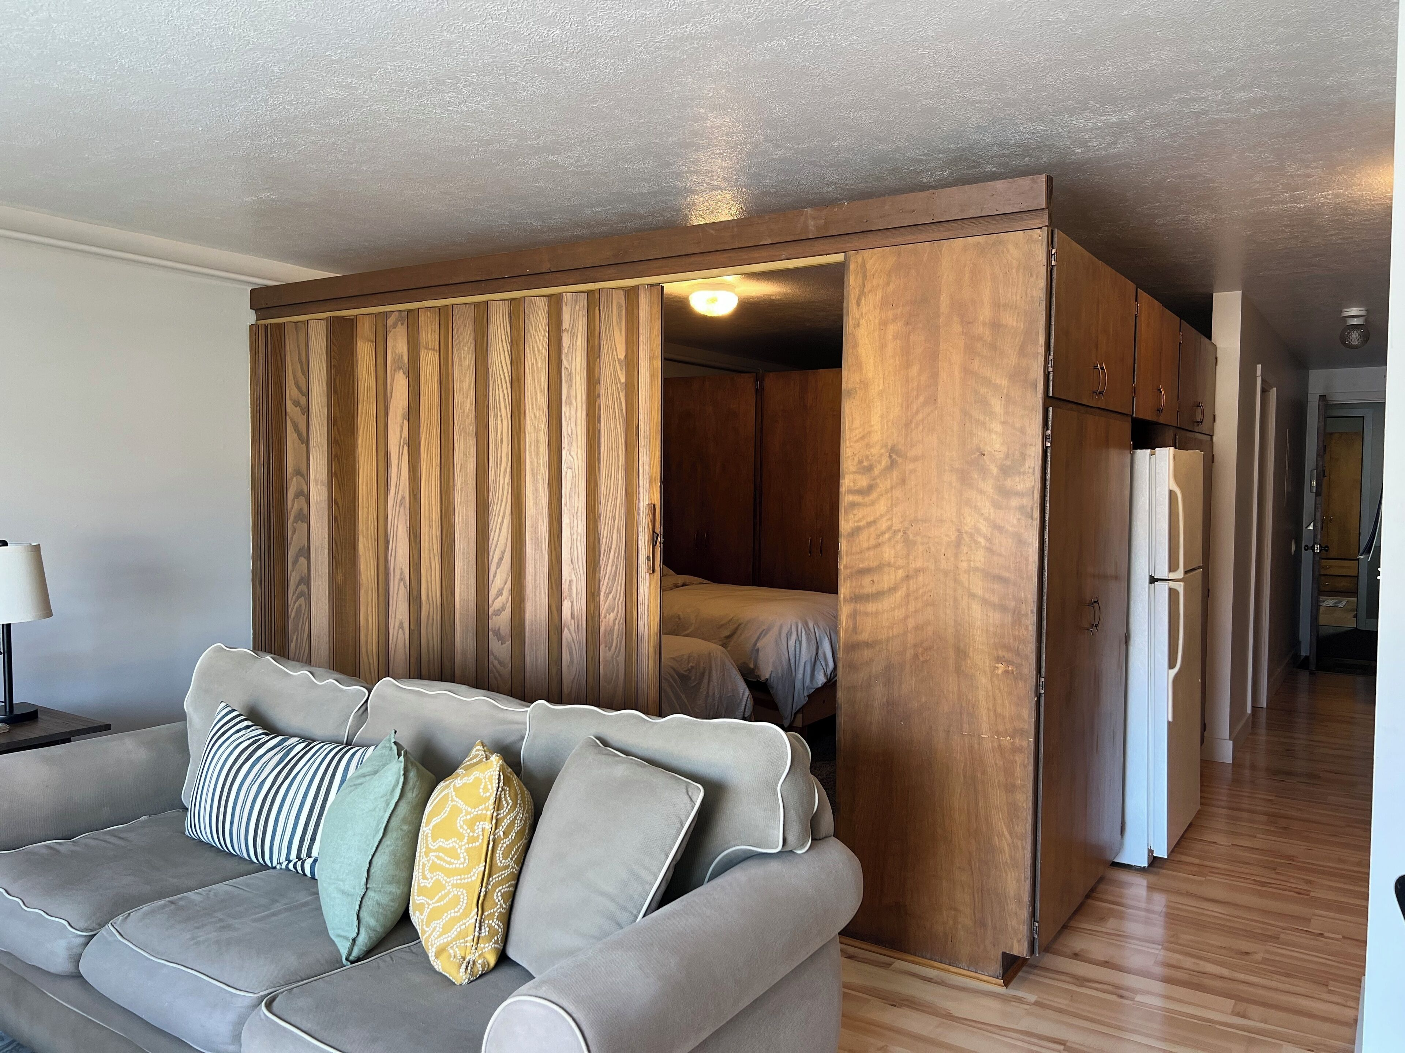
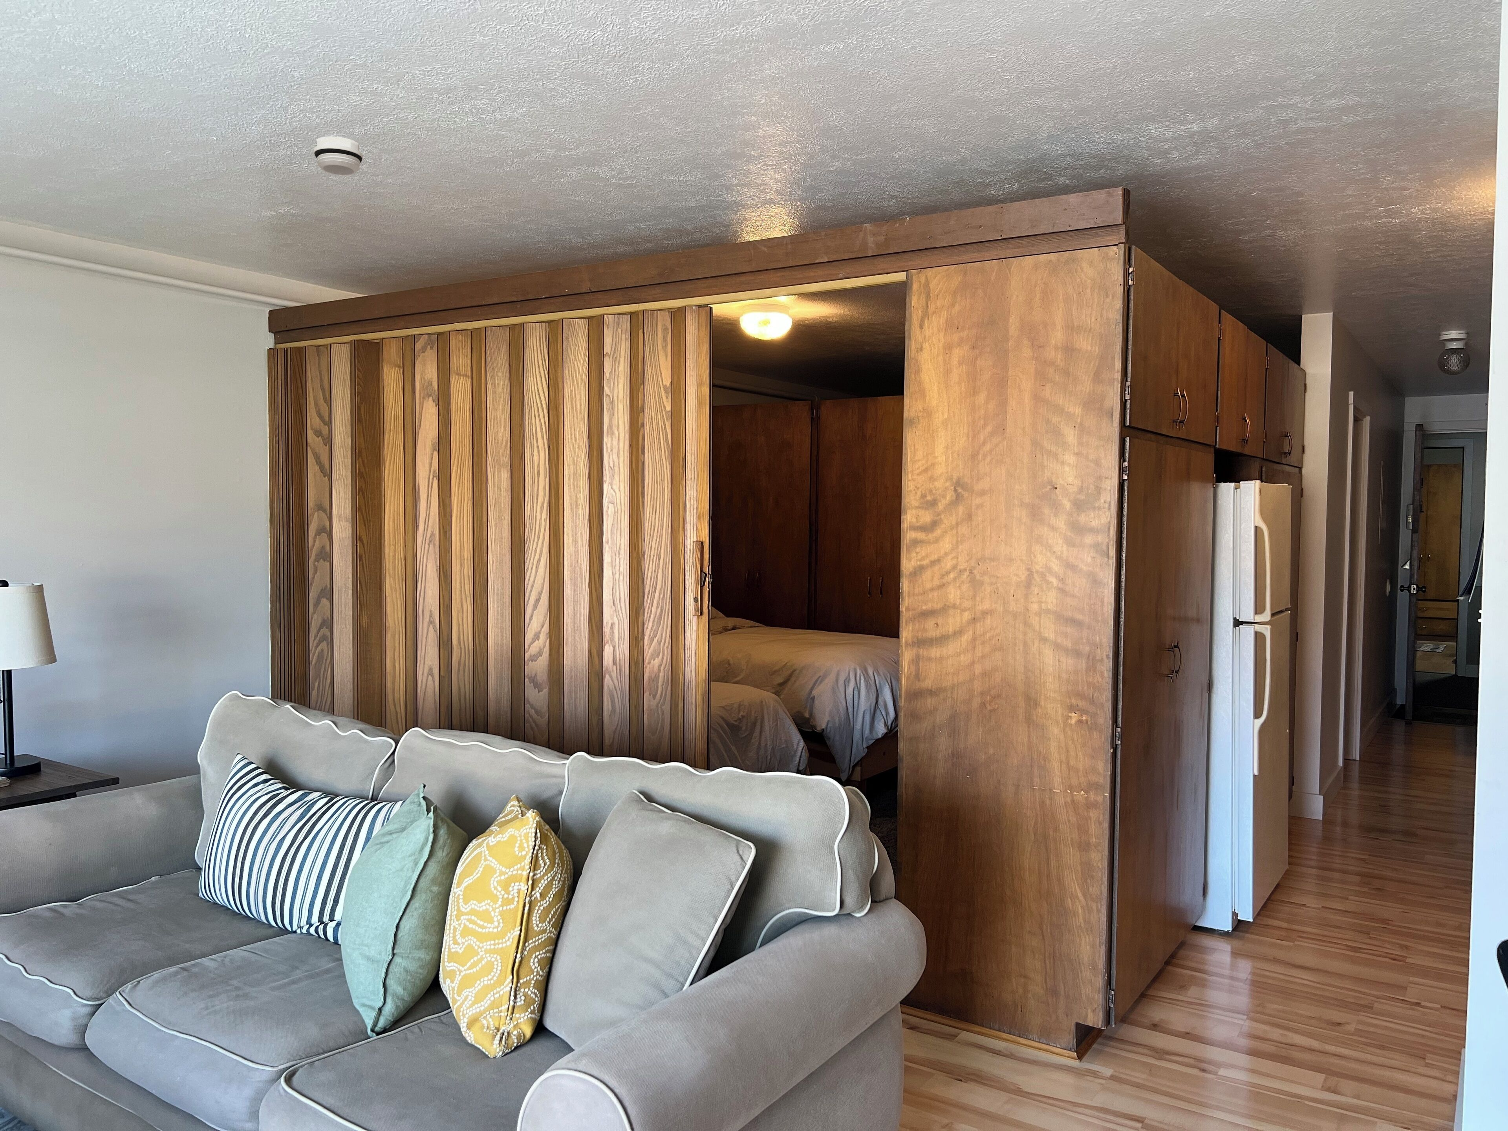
+ smoke detector [313,135,363,176]
